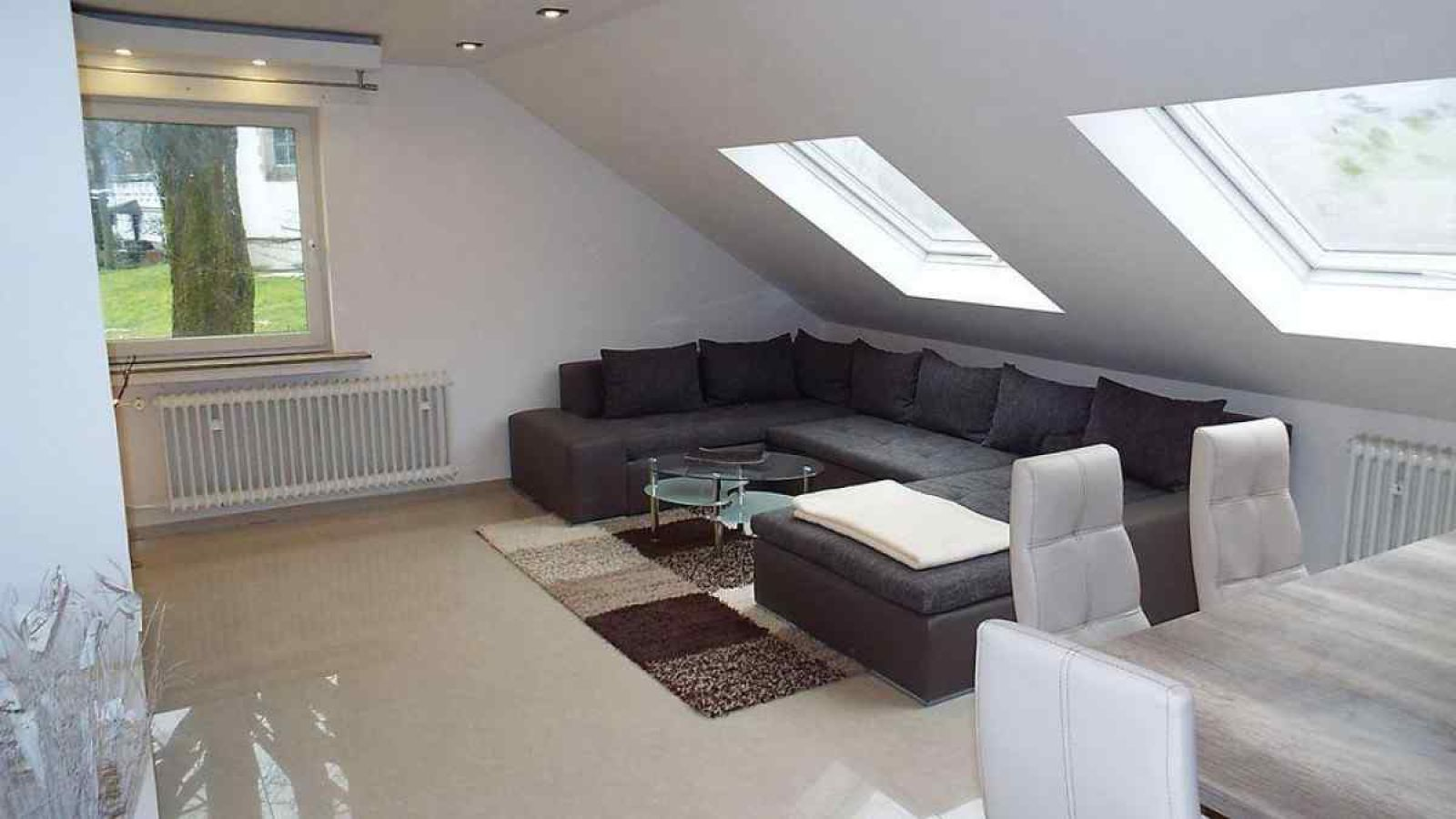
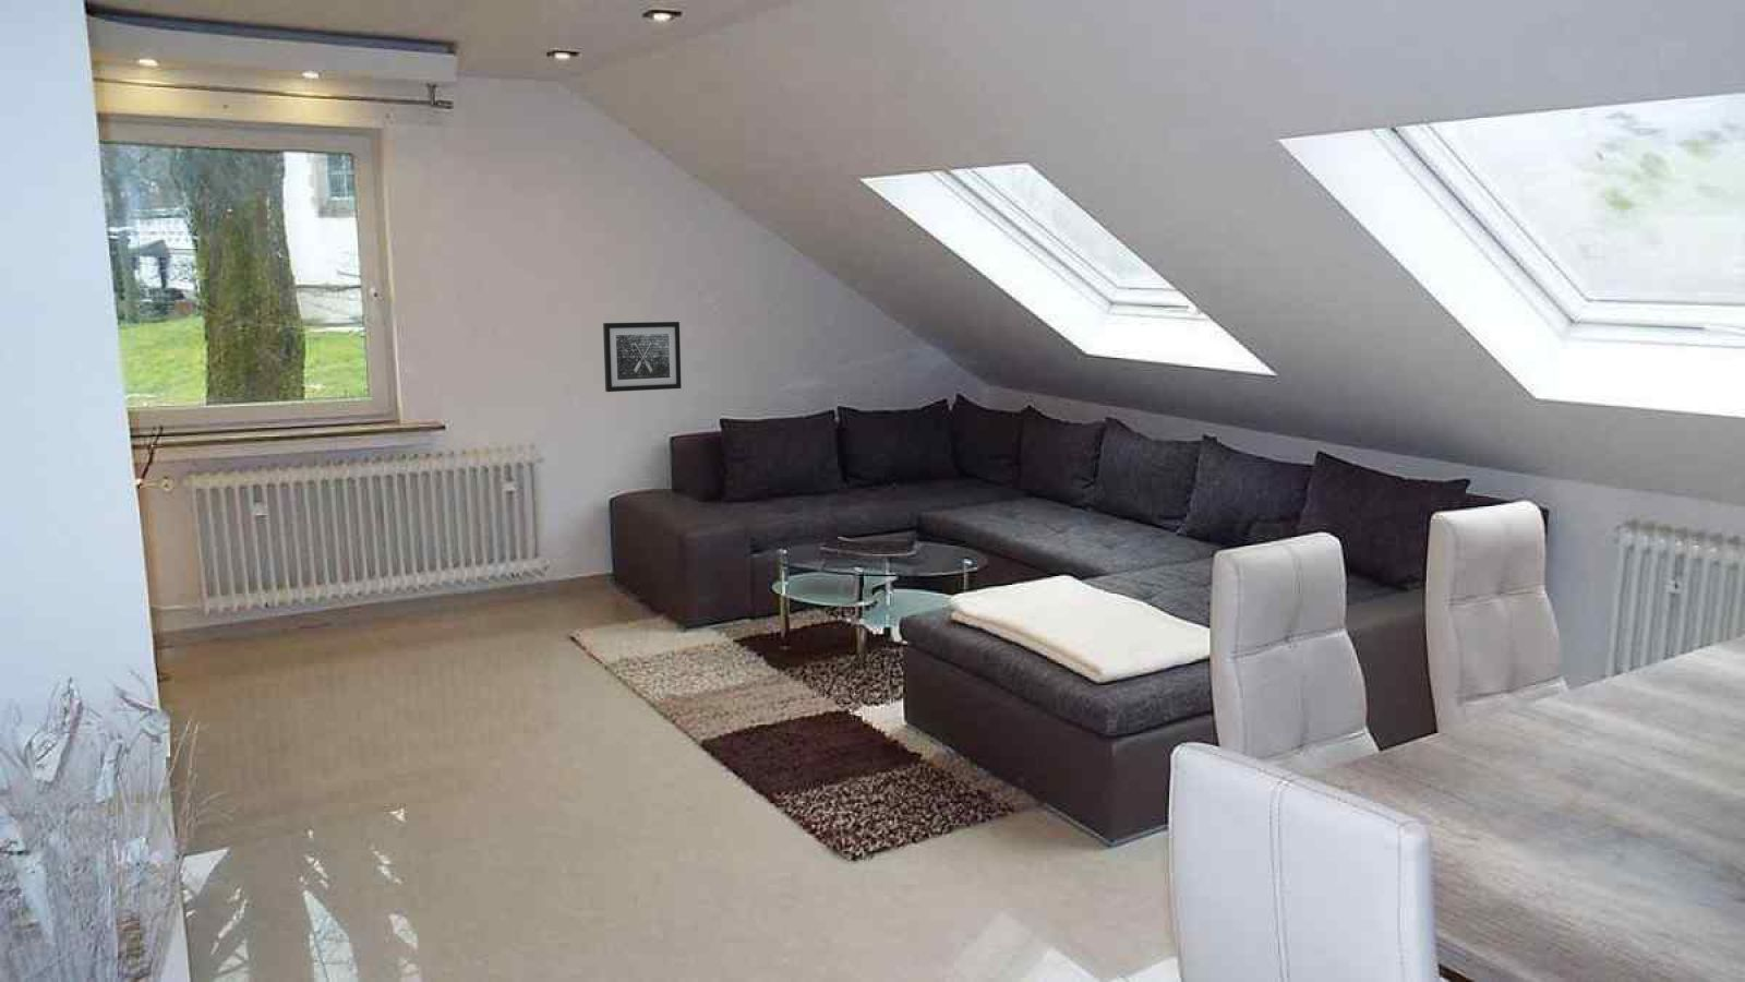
+ wall art [602,321,682,393]
